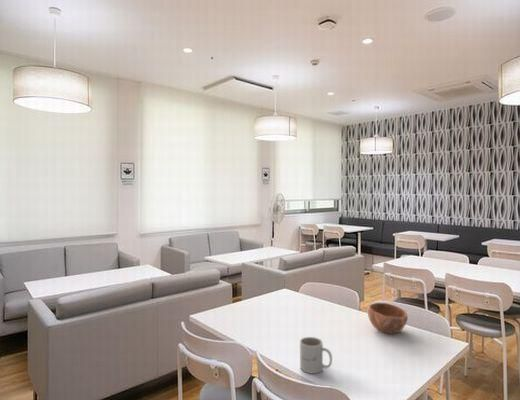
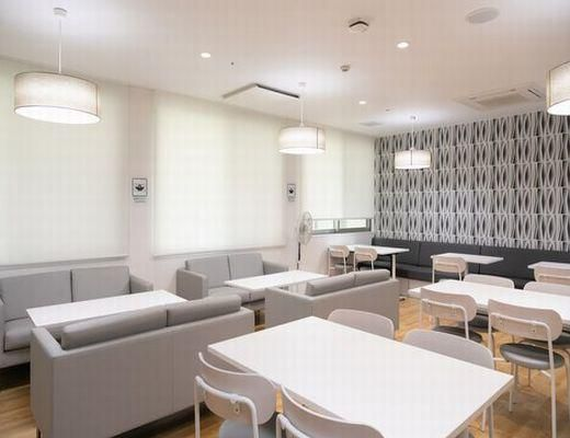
- mug [299,336,333,374]
- bowl [367,302,409,334]
